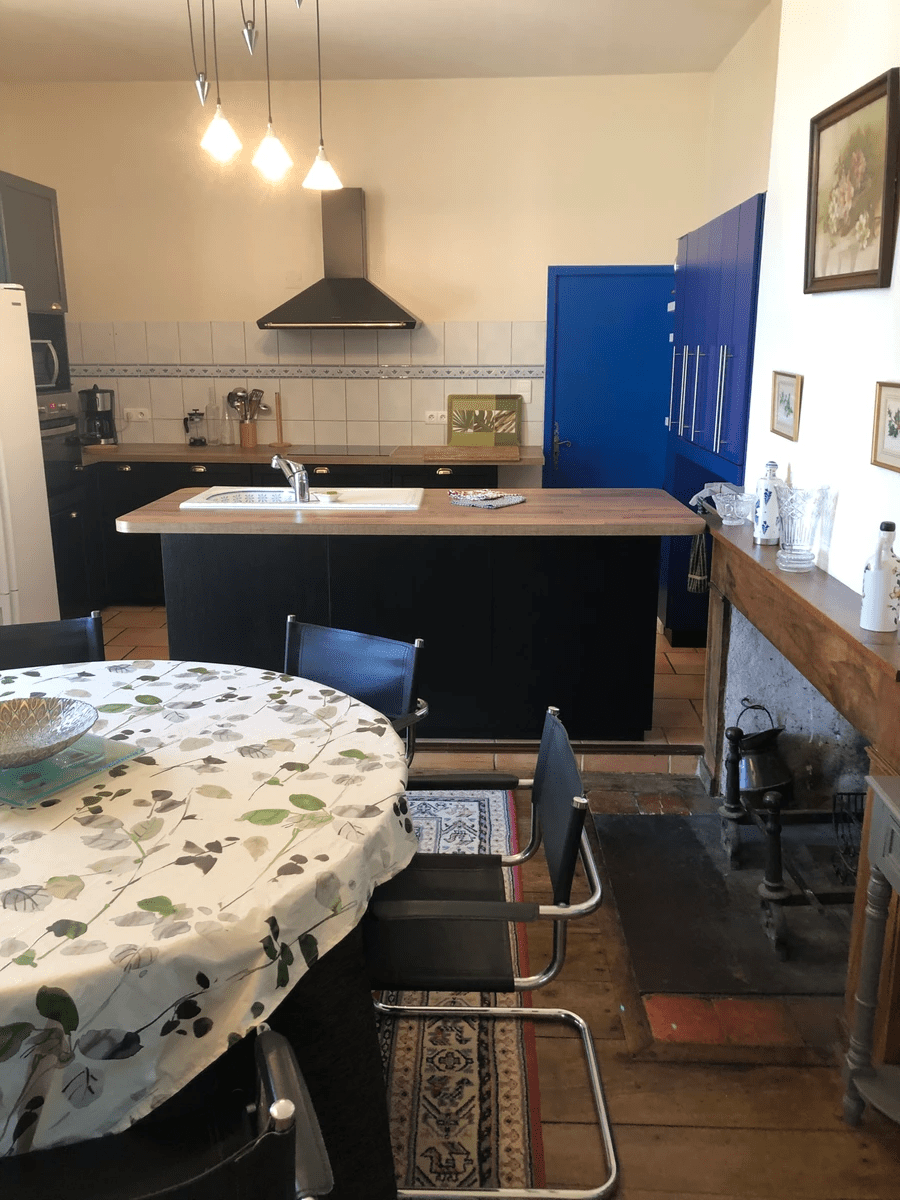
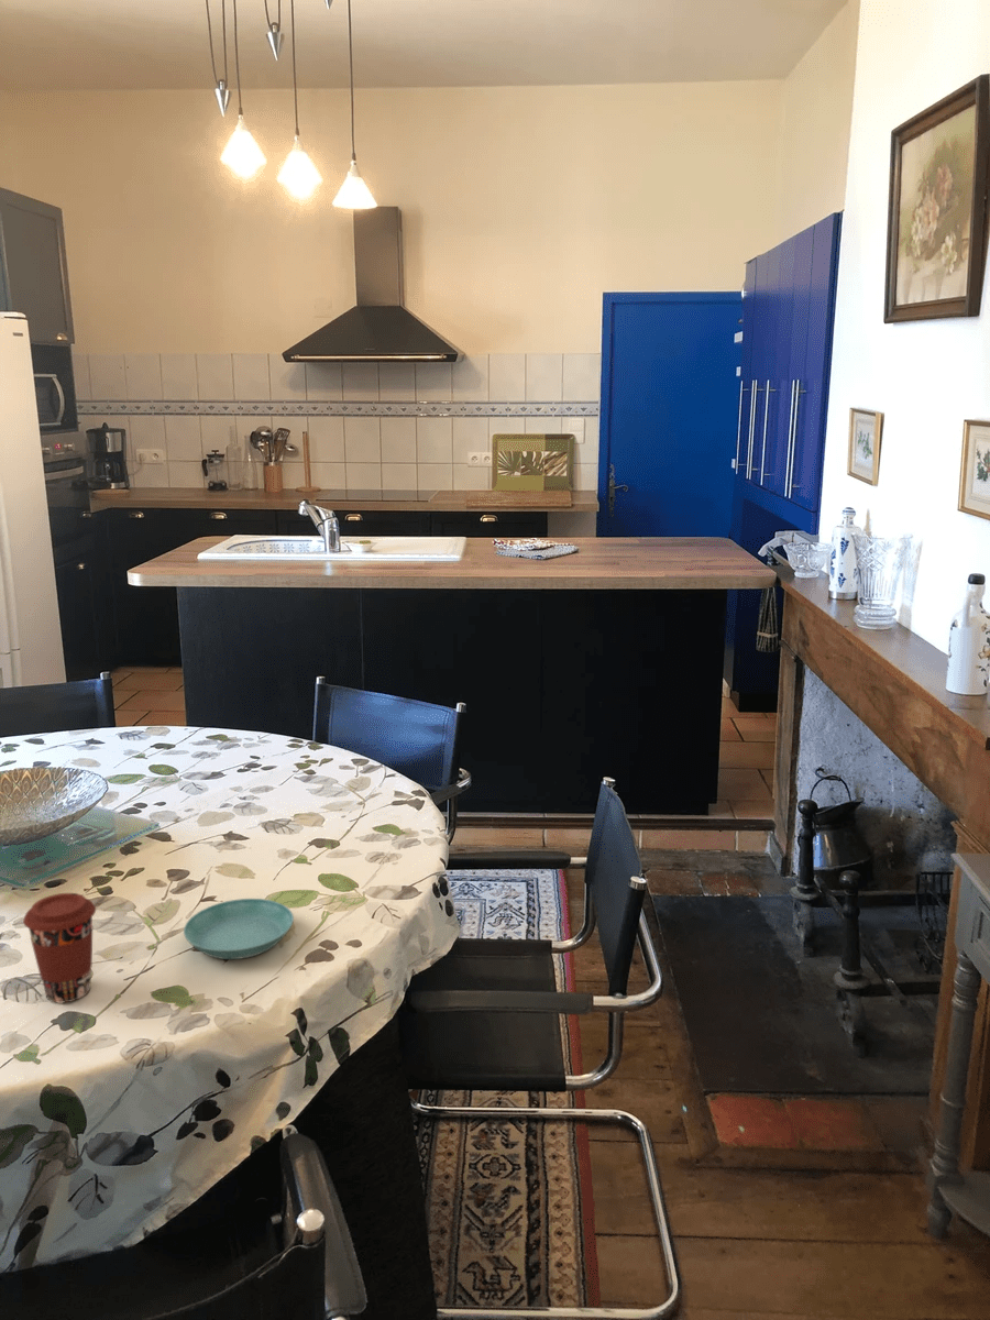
+ coffee cup [22,892,97,1004]
+ saucer [183,898,295,960]
